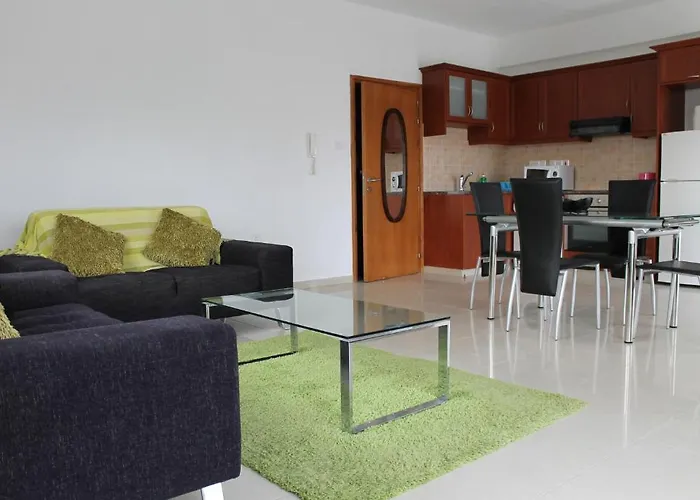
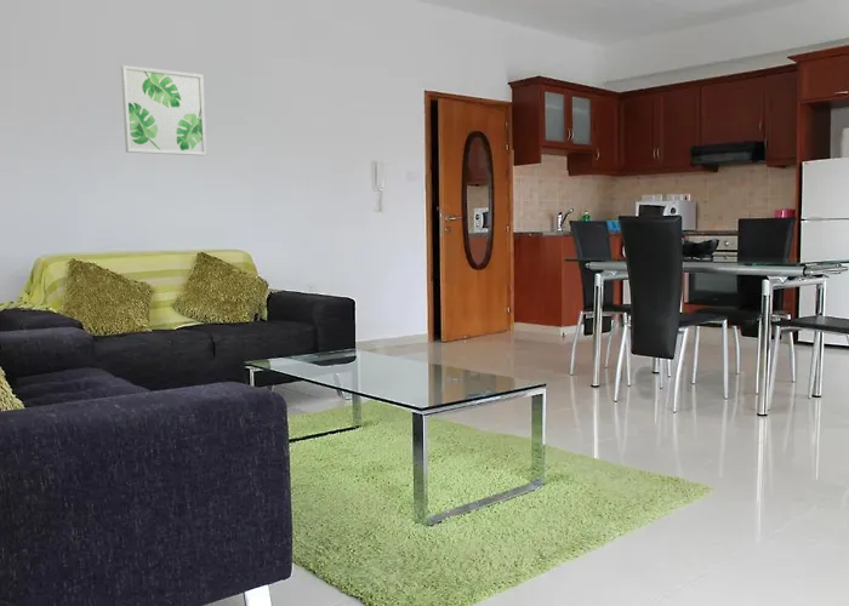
+ wall art [120,64,207,156]
